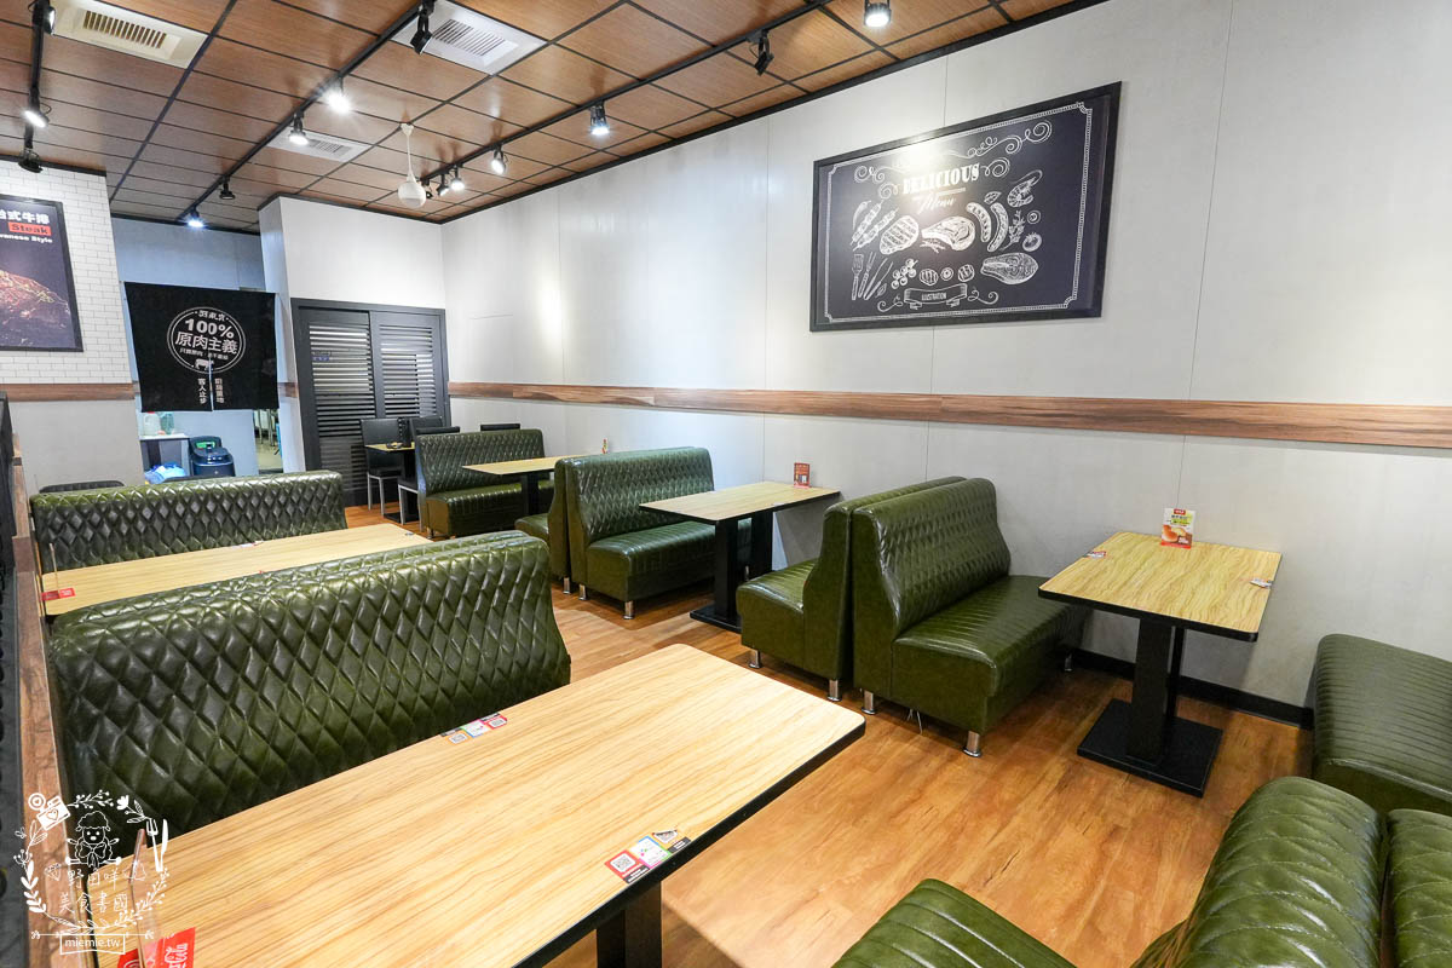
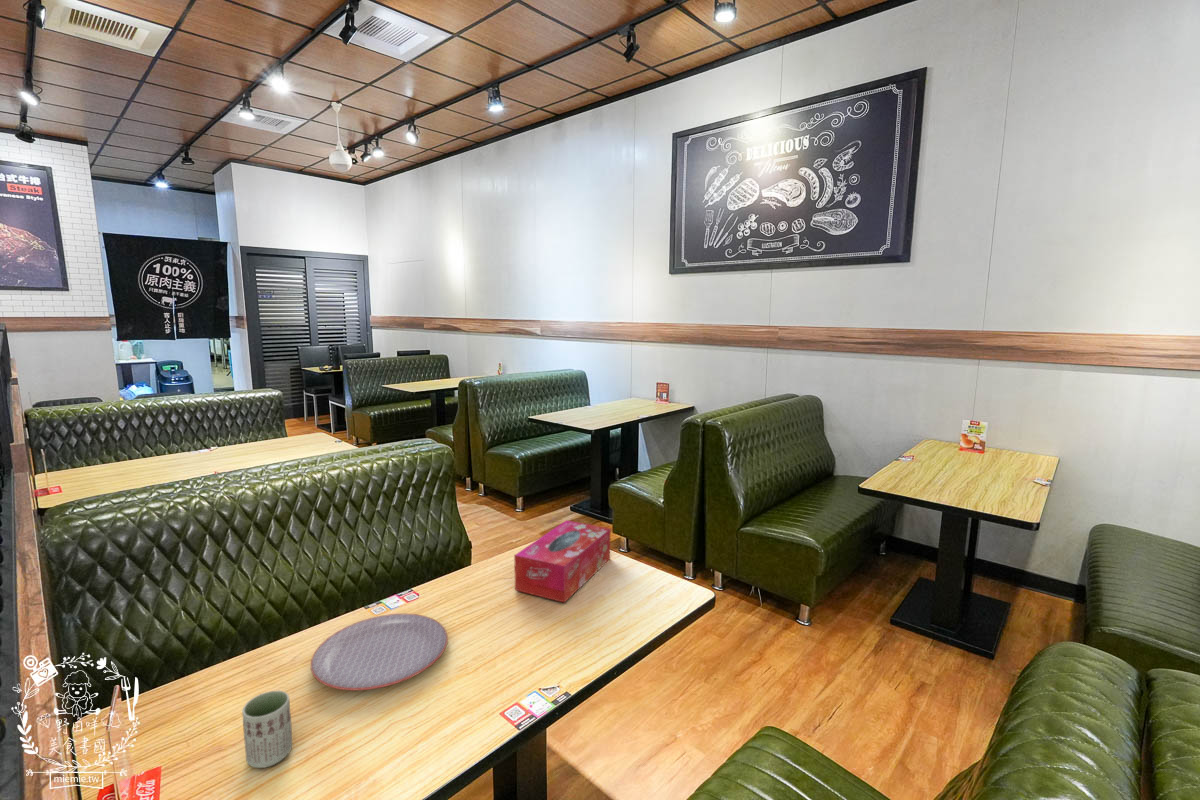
+ plate [310,613,449,692]
+ cup [241,690,293,769]
+ tissue box [513,519,611,603]
